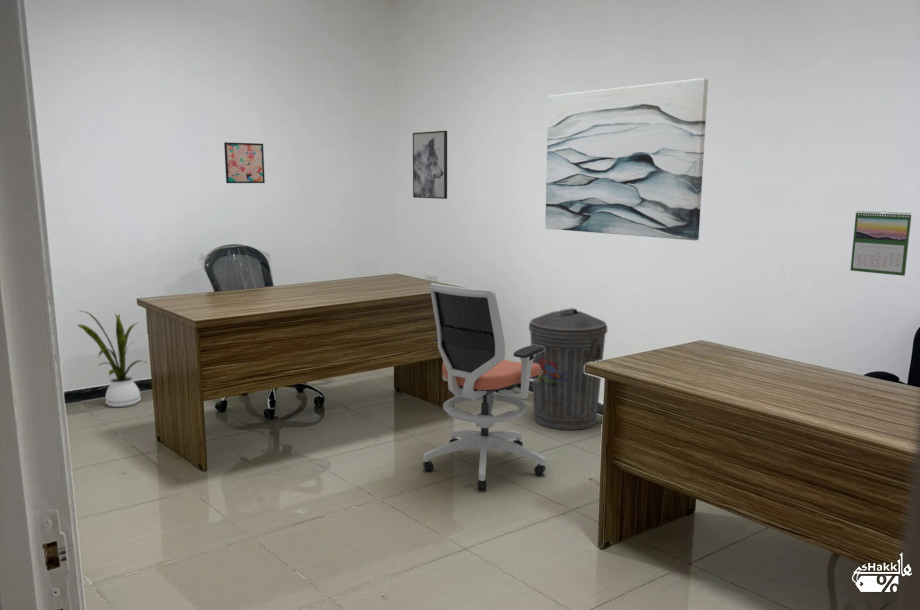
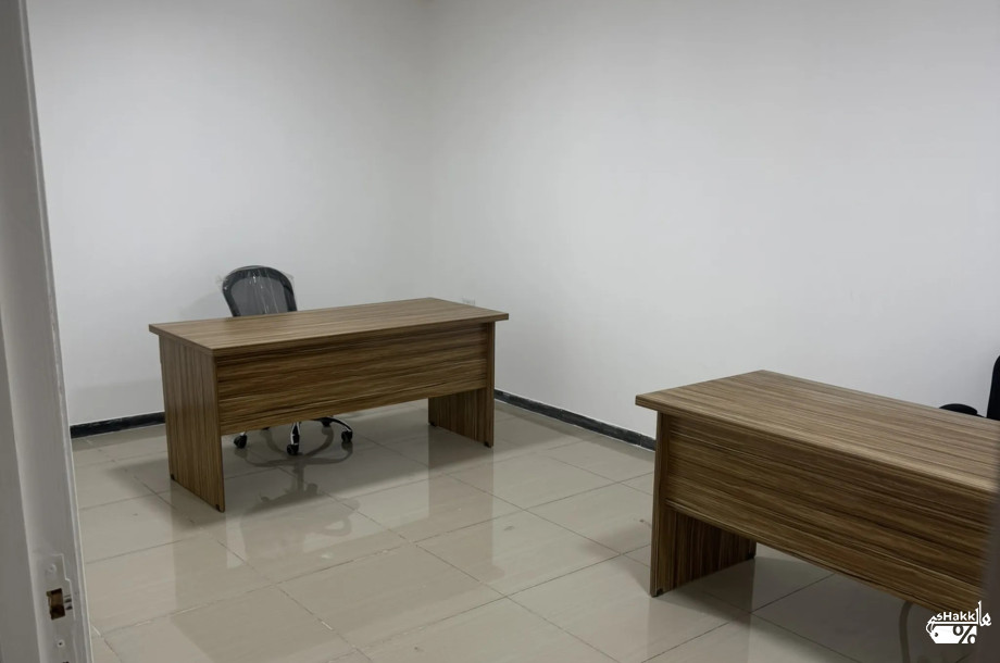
- wall art [412,130,448,200]
- trash can [528,307,608,431]
- wall art [544,77,709,241]
- wall art [223,141,266,184]
- office chair [422,282,546,491]
- house plant [77,310,148,408]
- calendar [849,210,912,277]
